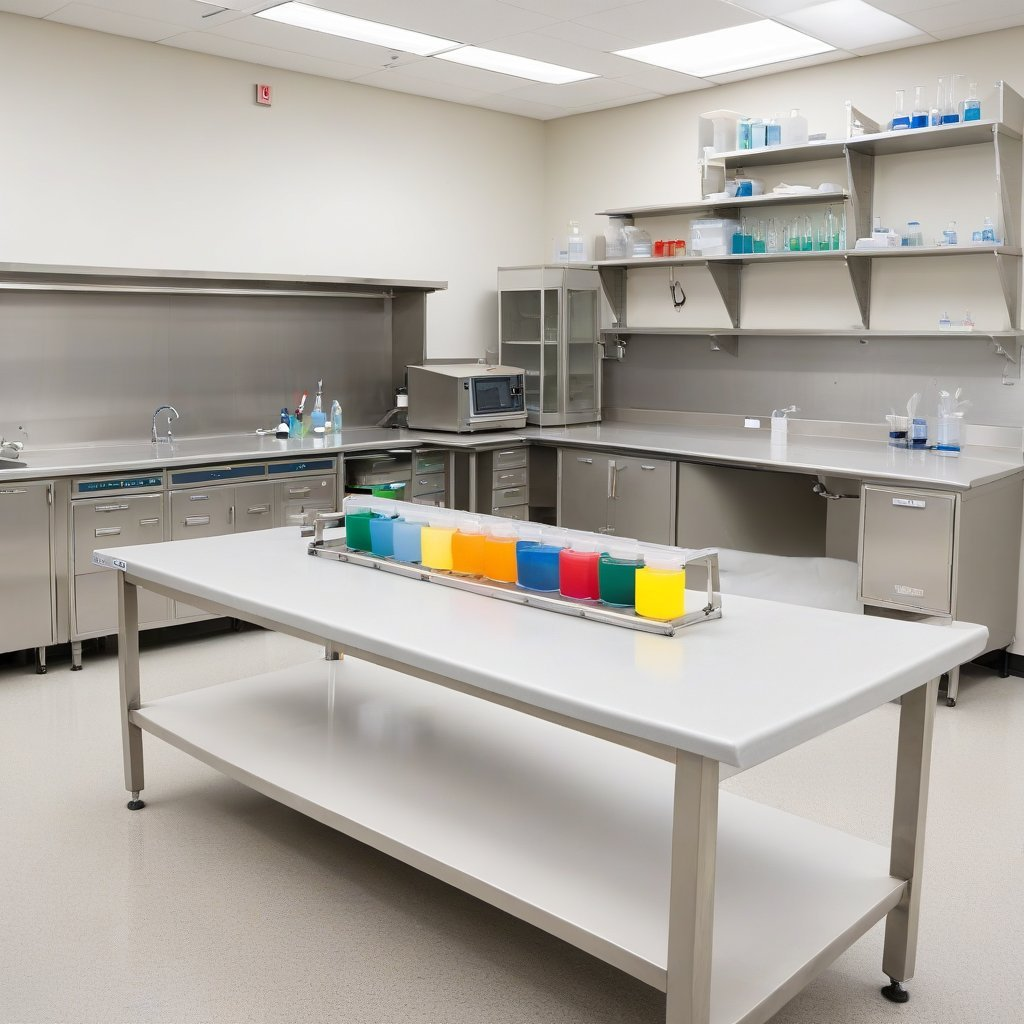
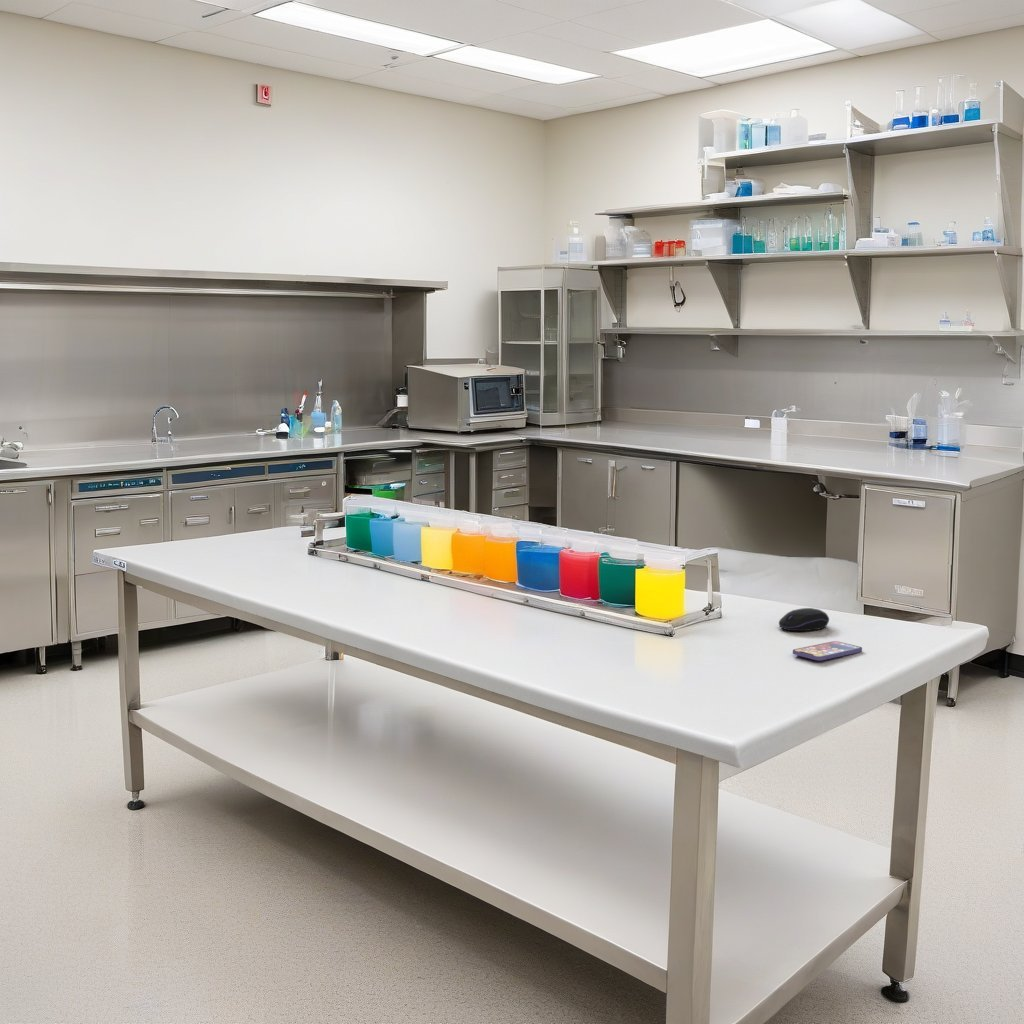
+ smartphone [792,640,863,661]
+ computer mouse [778,607,830,632]
